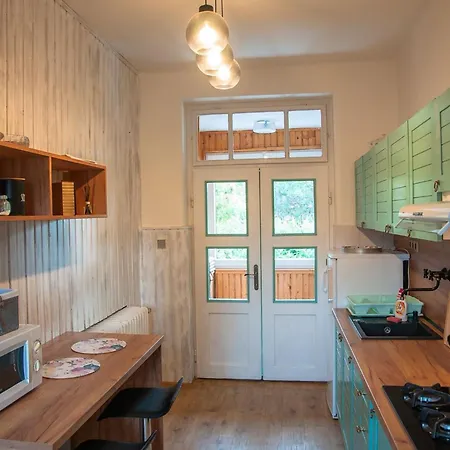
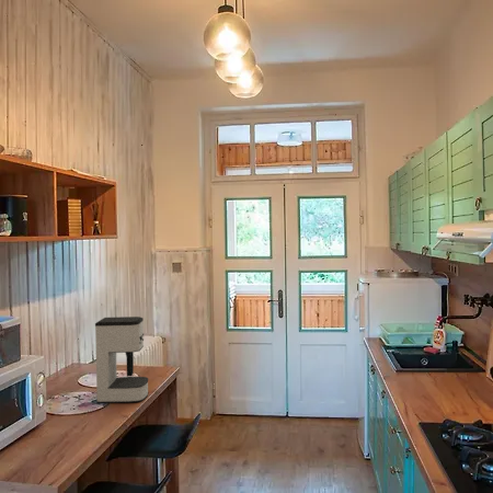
+ coffee maker [94,316,149,404]
